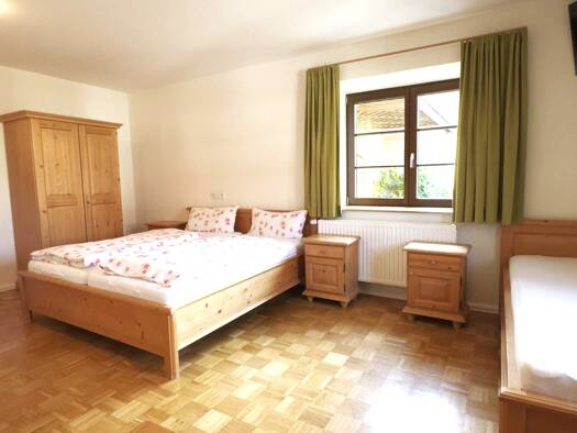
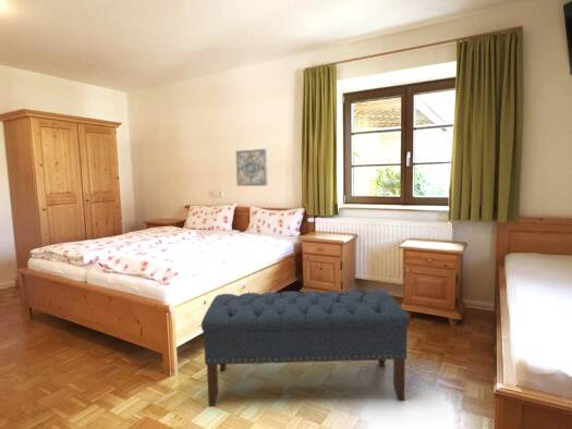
+ bench [200,289,411,407]
+ wall art [235,148,269,187]
